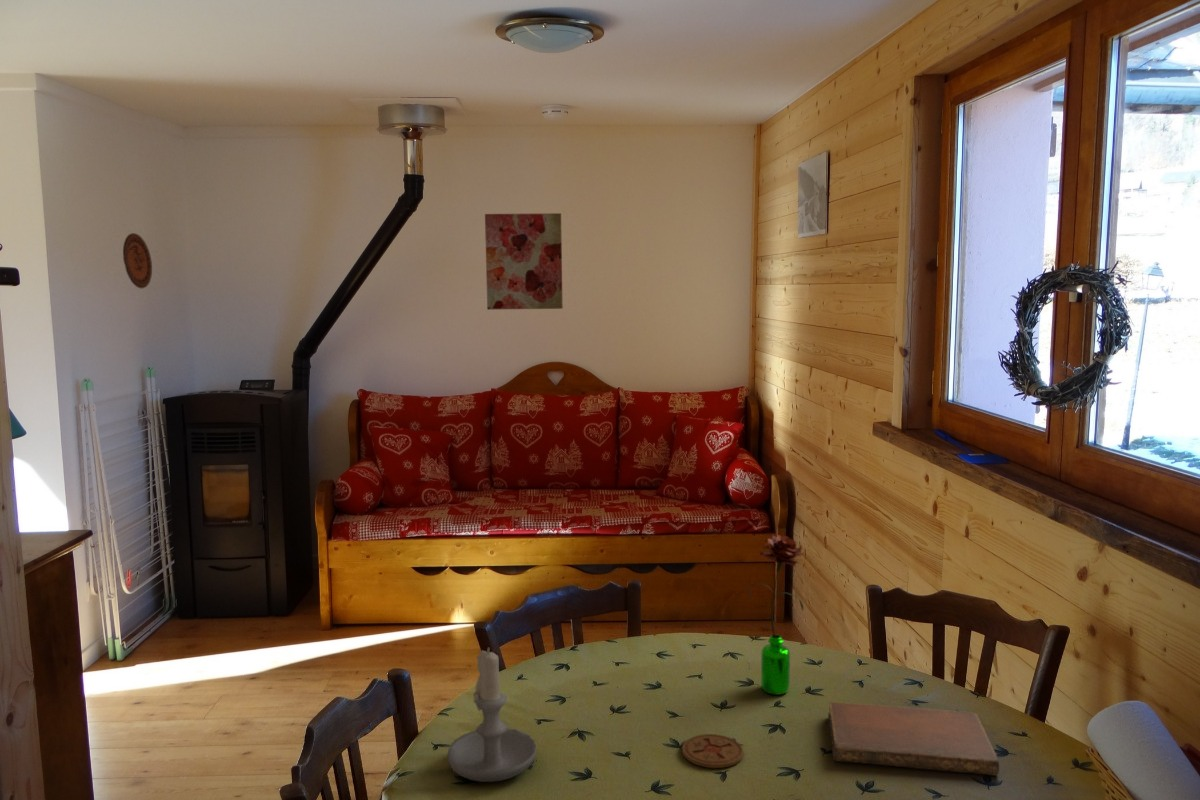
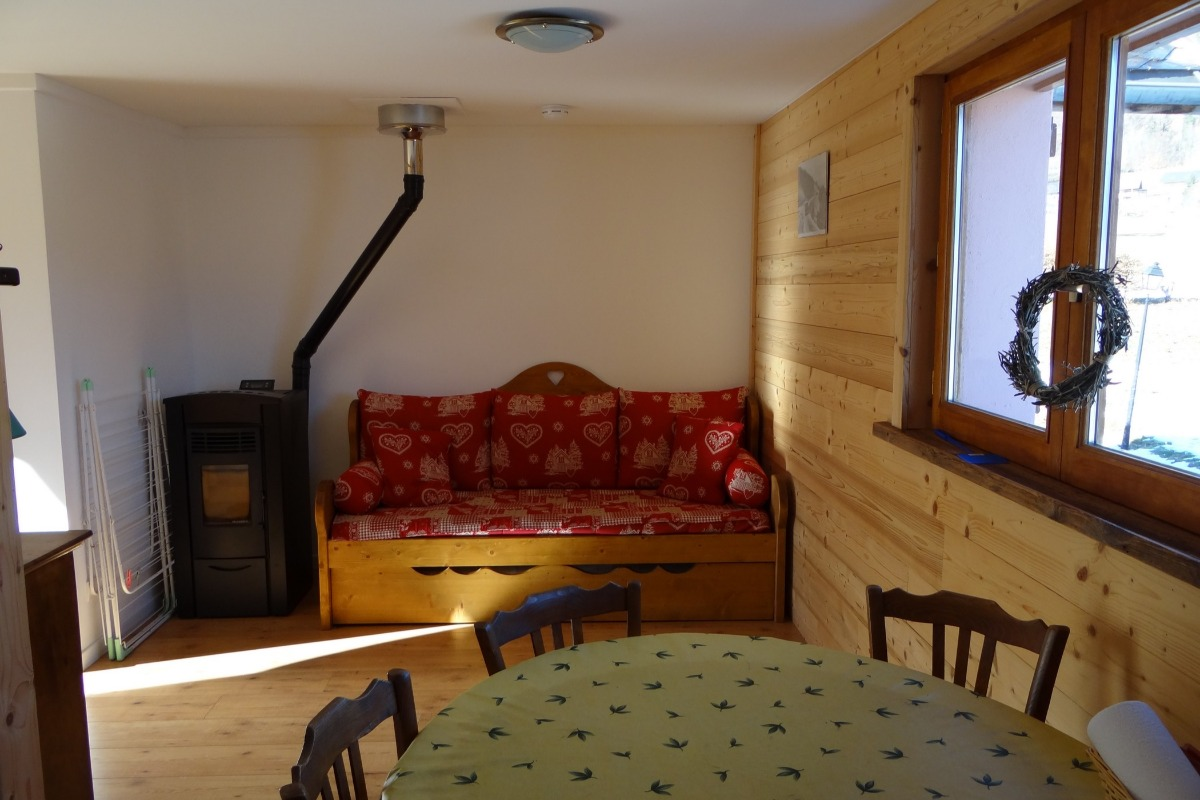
- notebook [827,701,1000,777]
- coaster [681,733,744,769]
- wall art [484,212,564,311]
- flower [749,534,806,696]
- decorative plate [122,232,153,289]
- candle [447,647,538,783]
